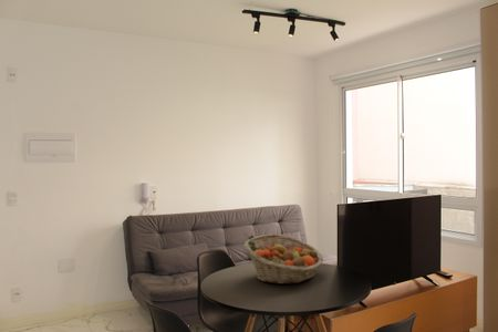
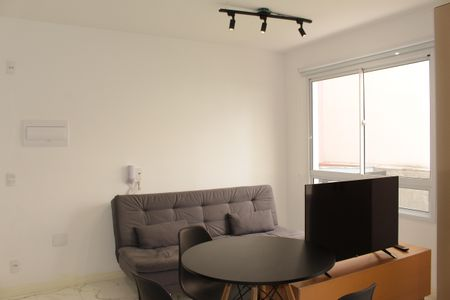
- fruit basket [243,234,324,286]
